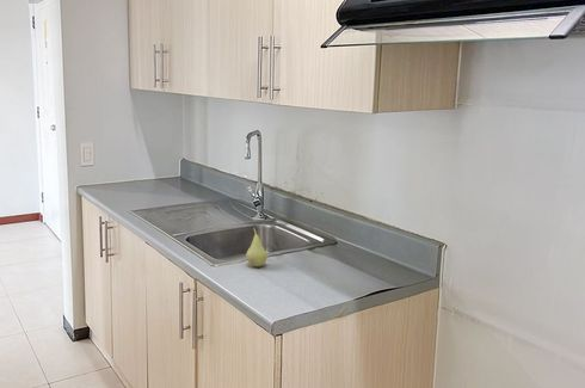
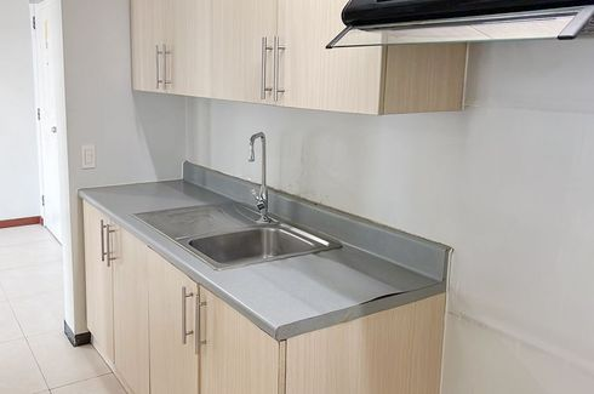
- fruit [245,227,267,267]
